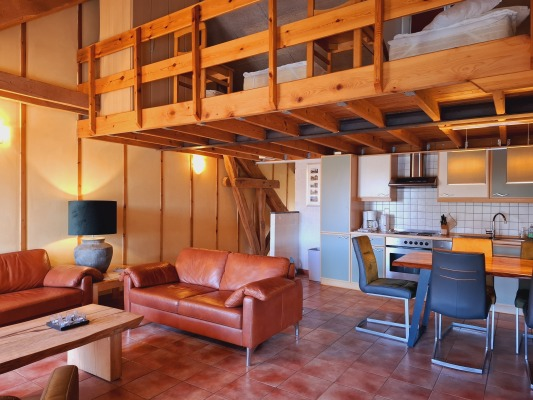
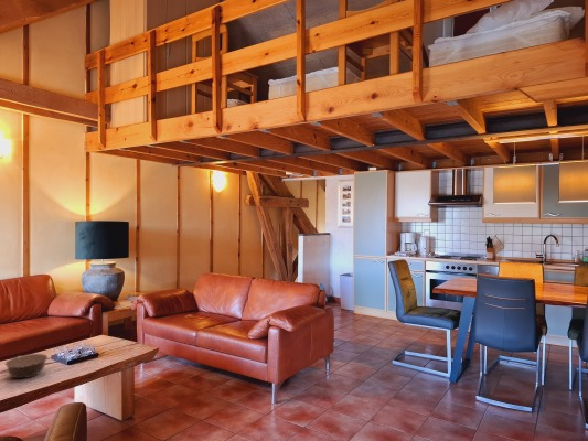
+ bowl [4,353,49,379]
